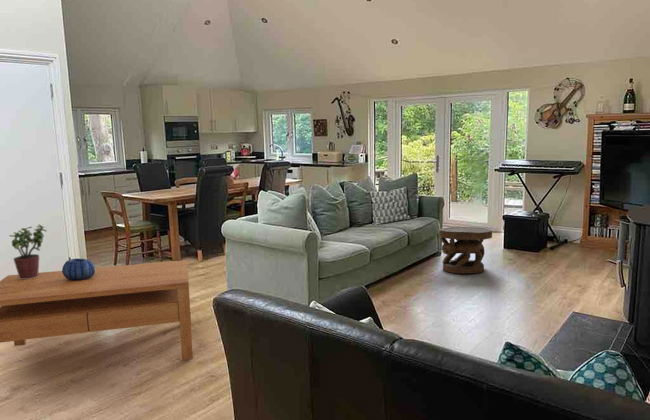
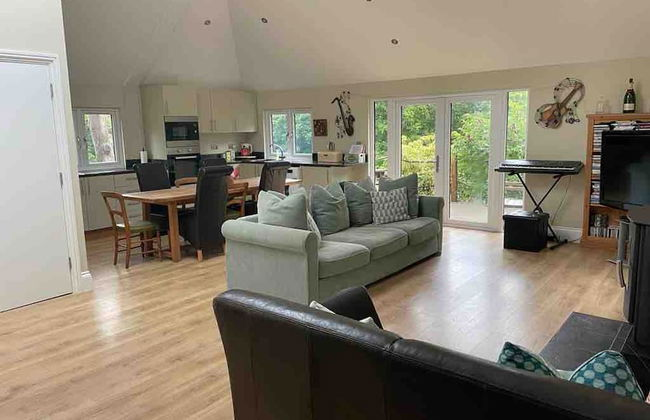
- potted plant [8,224,48,279]
- decorative bowl [61,258,96,280]
- coffee table [0,259,194,361]
- side table [438,226,493,275]
